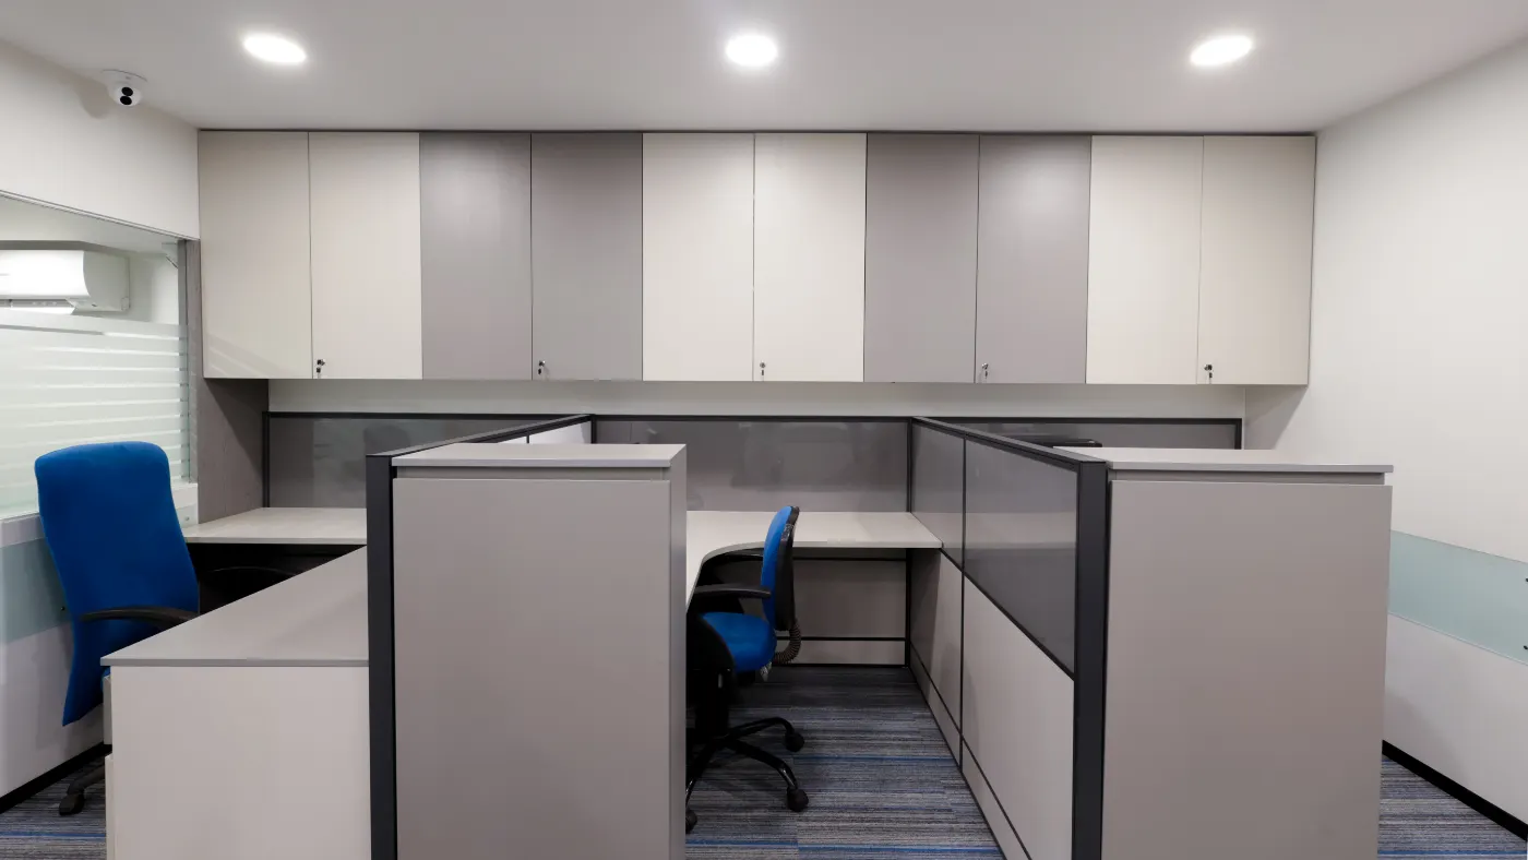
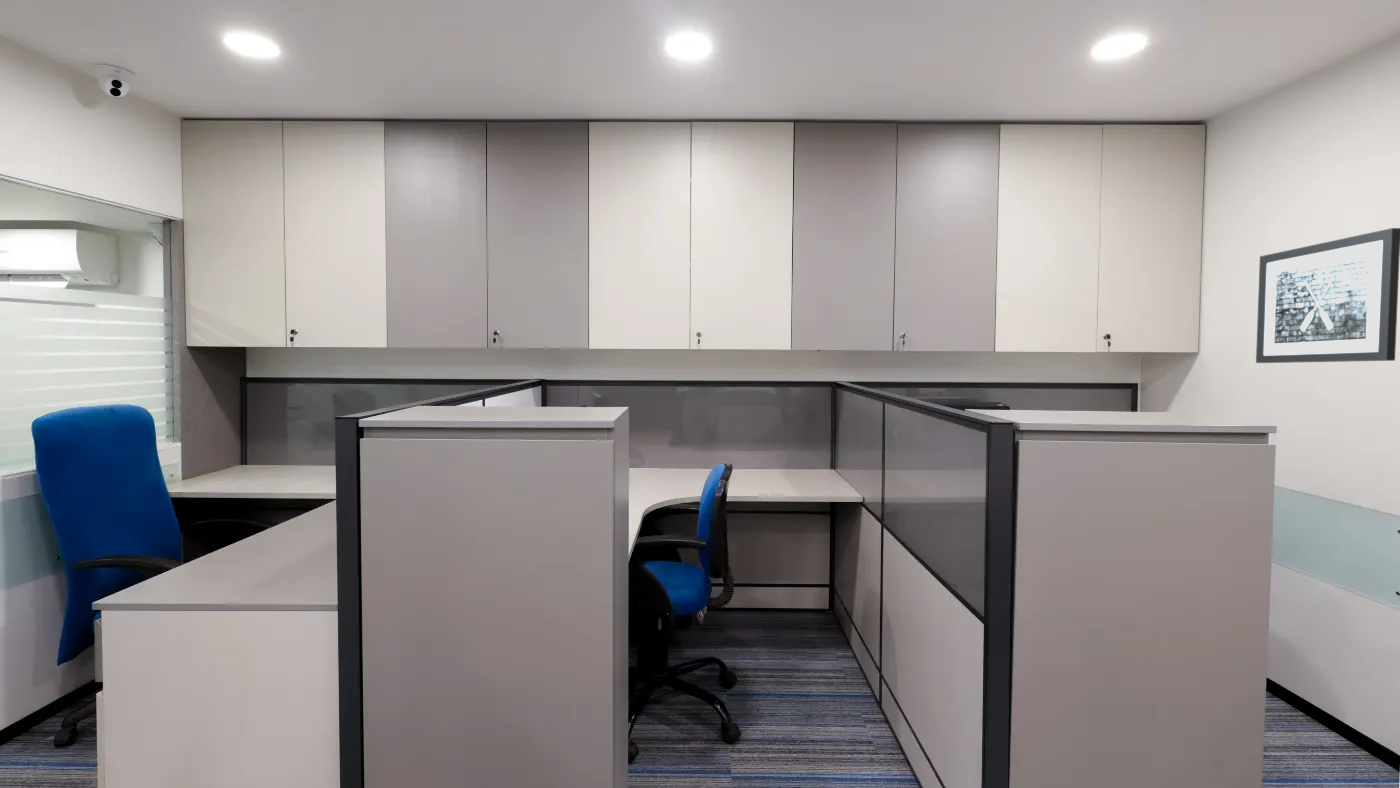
+ wall art [1255,227,1400,364]
